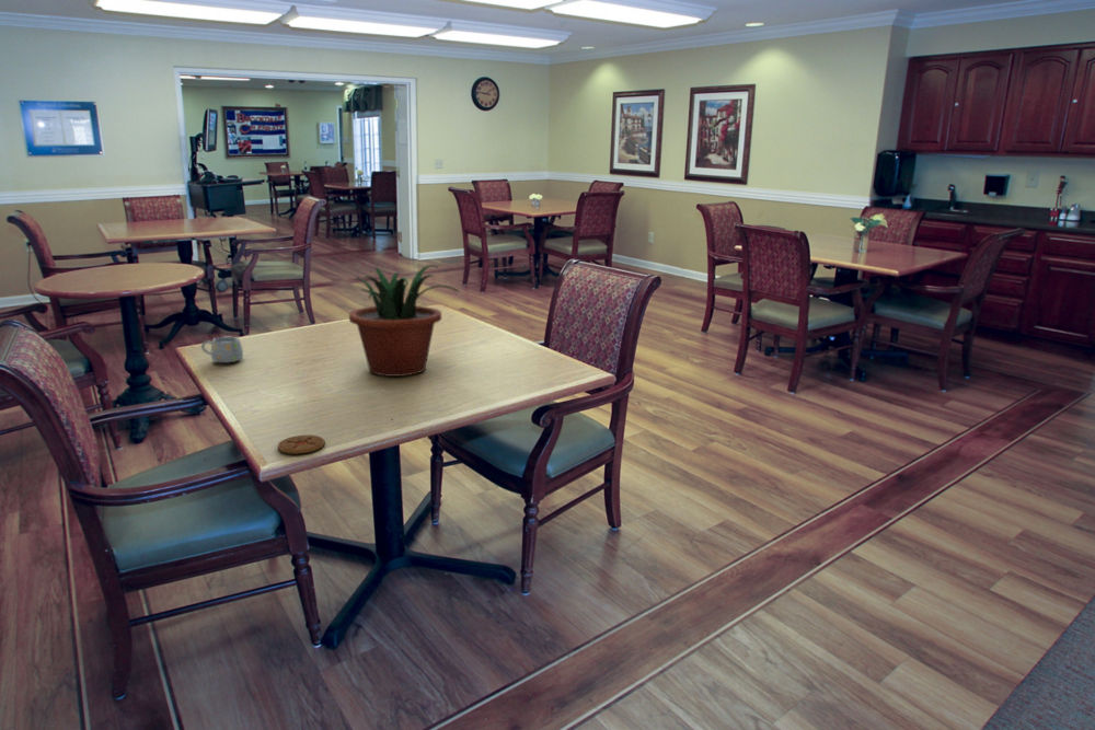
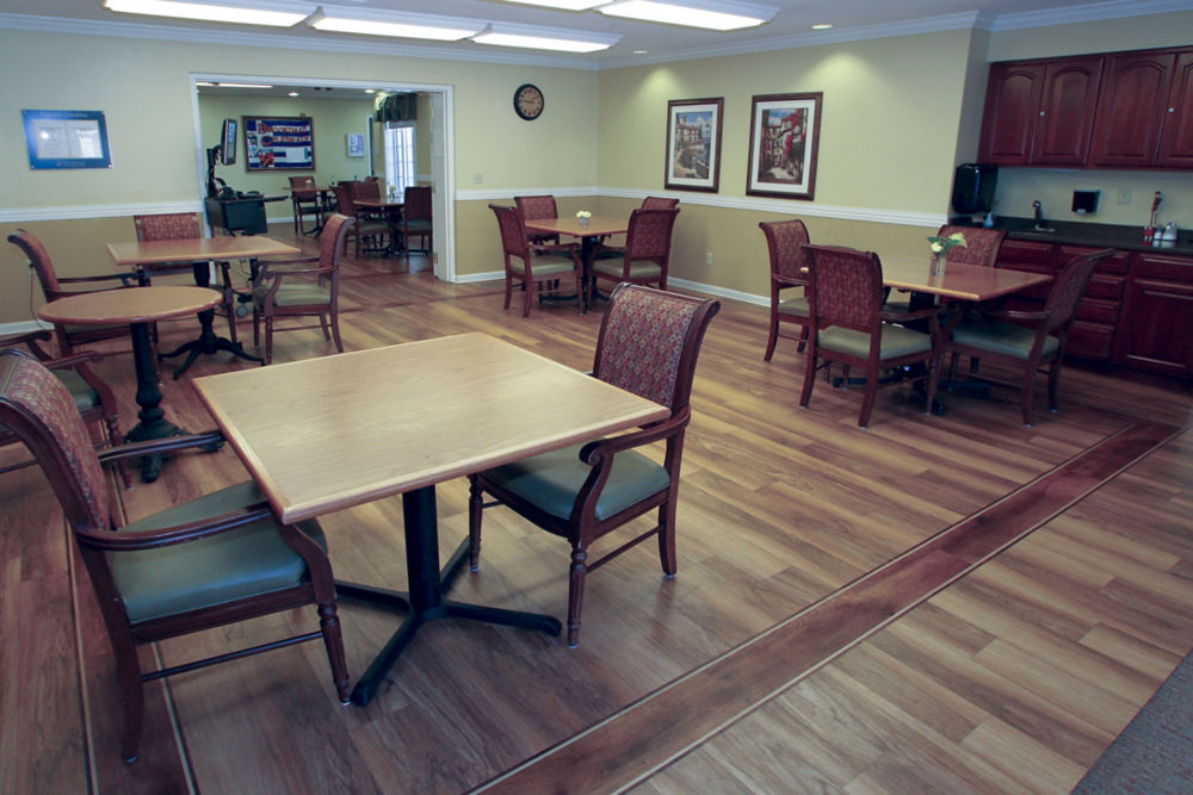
- coaster [277,434,326,454]
- potted plant [348,264,460,378]
- mug [200,336,244,363]
